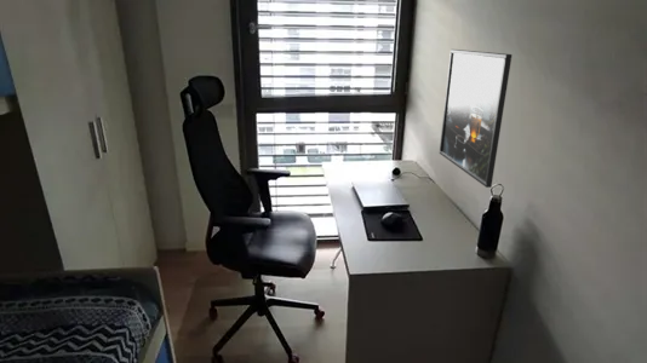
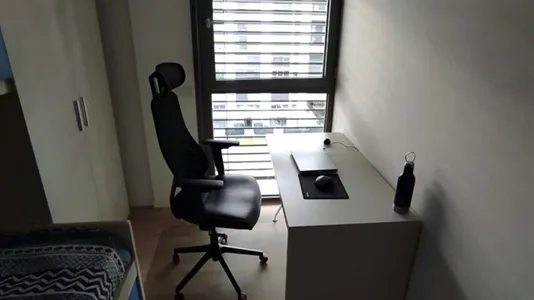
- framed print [439,48,514,189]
